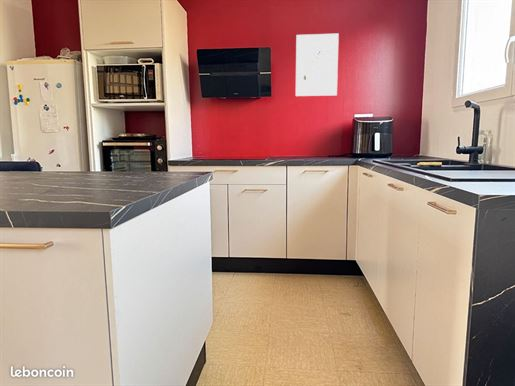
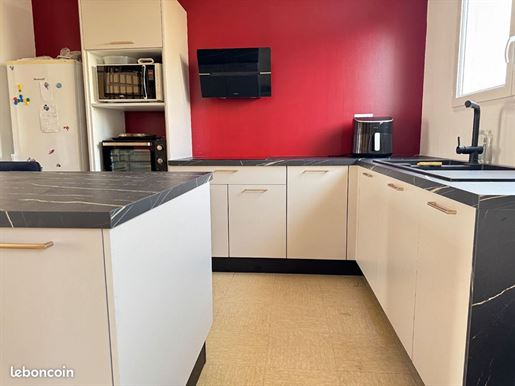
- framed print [295,32,340,97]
